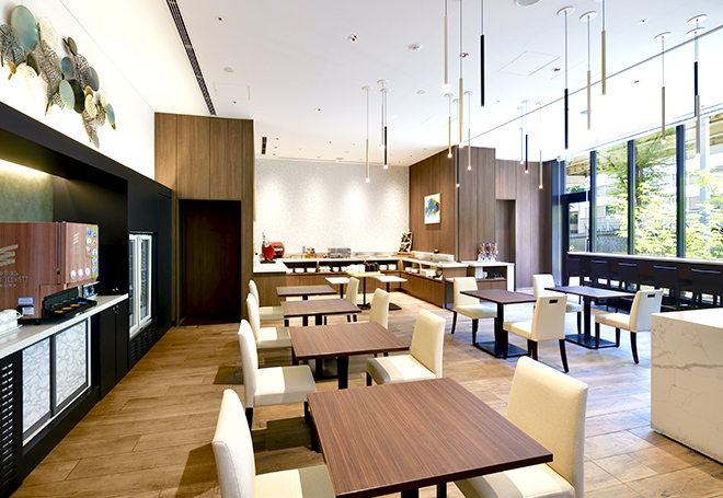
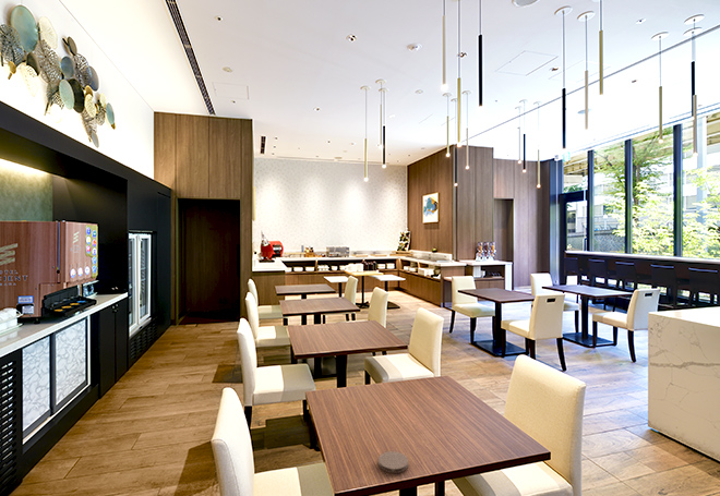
+ coaster [377,450,409,474]
